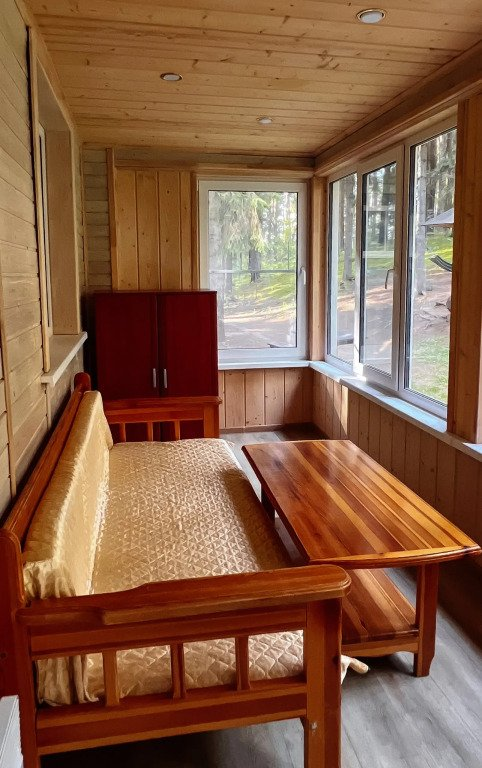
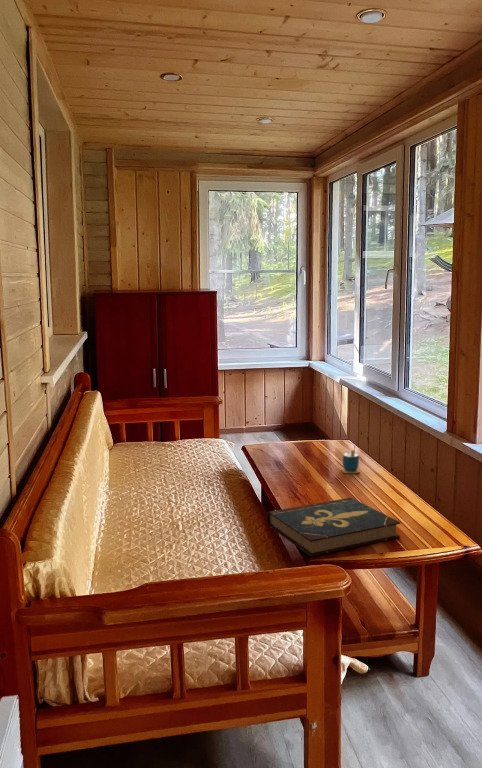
+ cup [340,444,361,474]
+ book [266,497,401,557]
